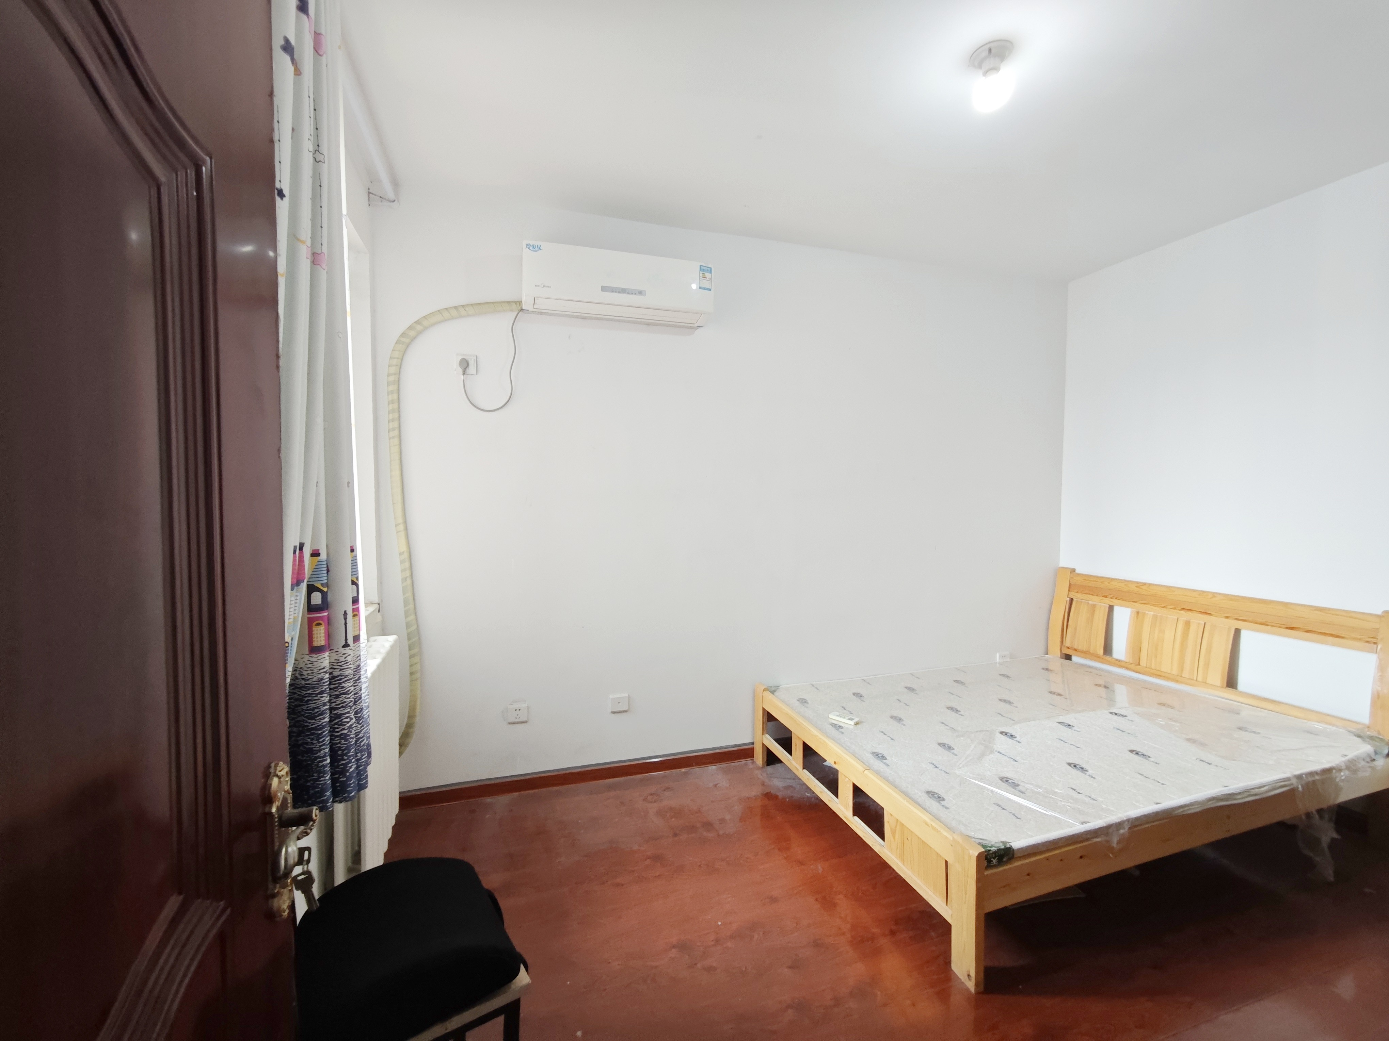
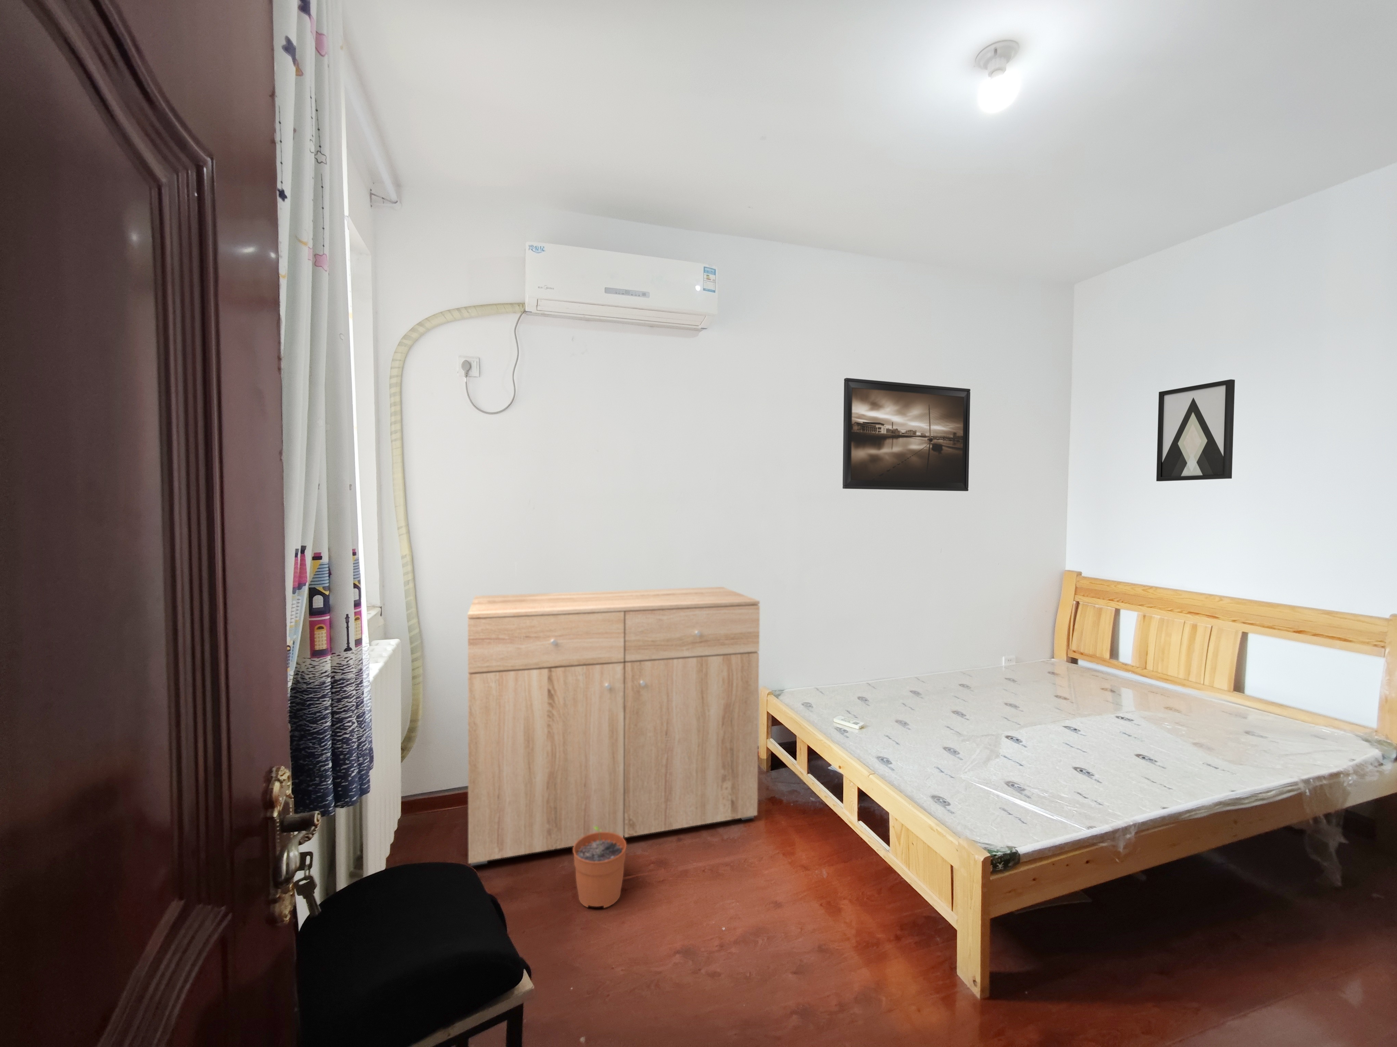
+ plant pot [573,827,627,908]
+ wall art [1156,379,1235,482]
+ dresser [468,586,760,867]
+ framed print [843,377,970,492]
